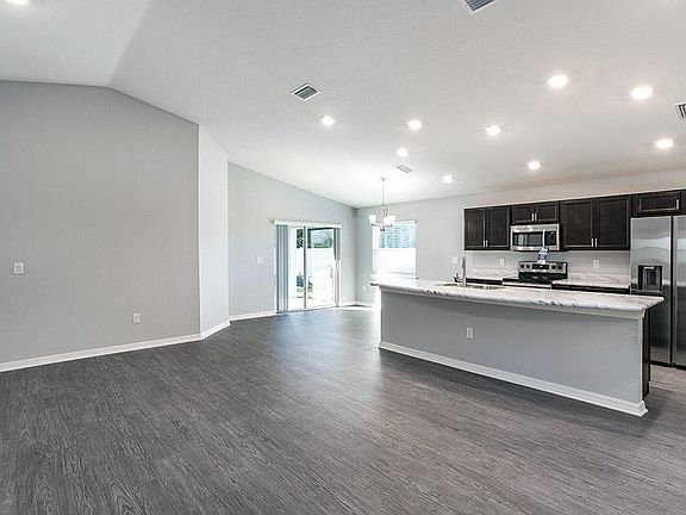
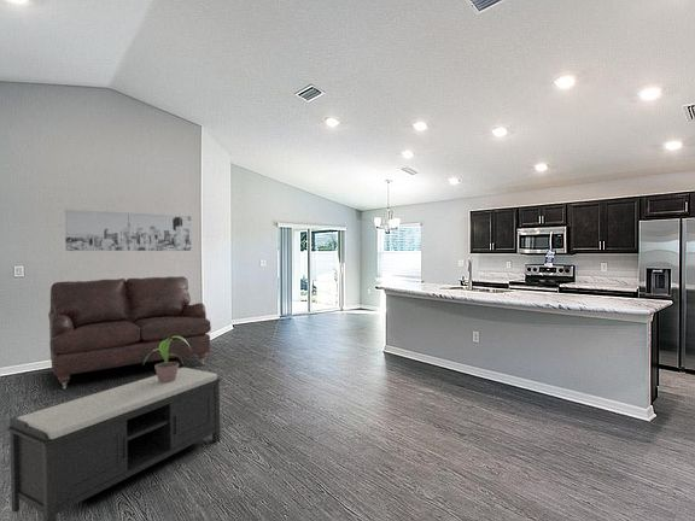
+ bench [6,365,222,521]
+ potted plant [141,336,192,384]
+ sofa [47,275,212,391]
+ wall art [64,209,193,252]
